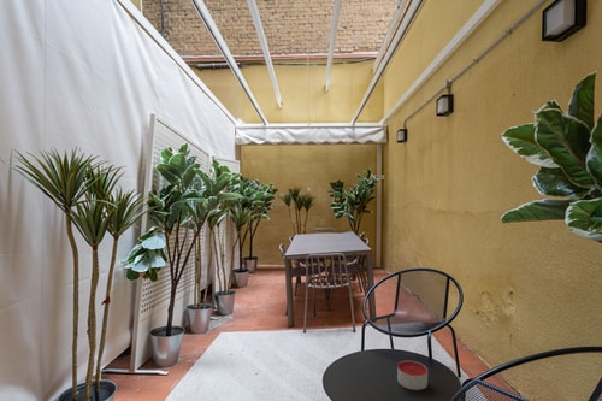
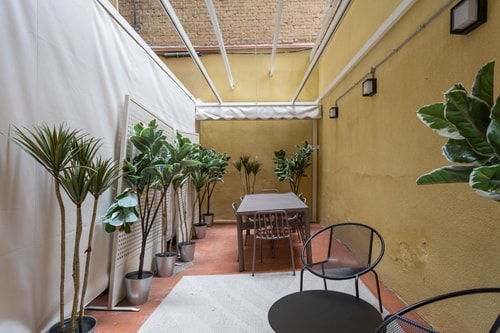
- candle [396,359,429,391]
